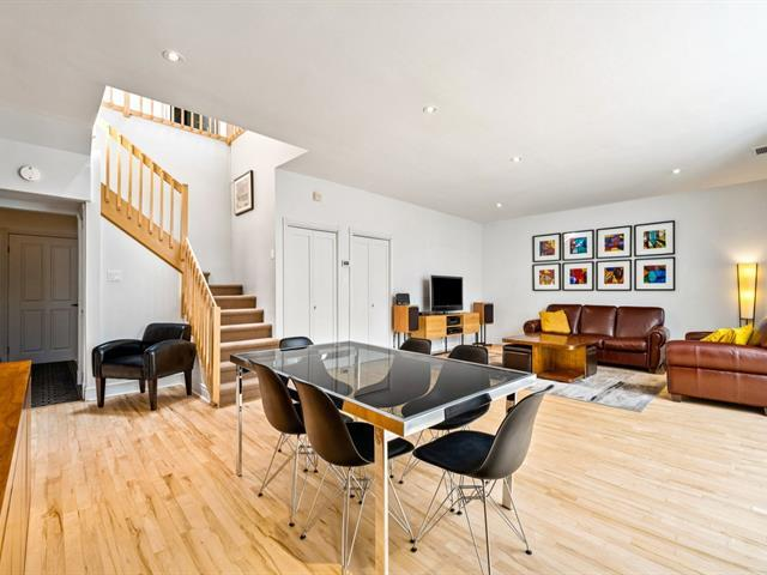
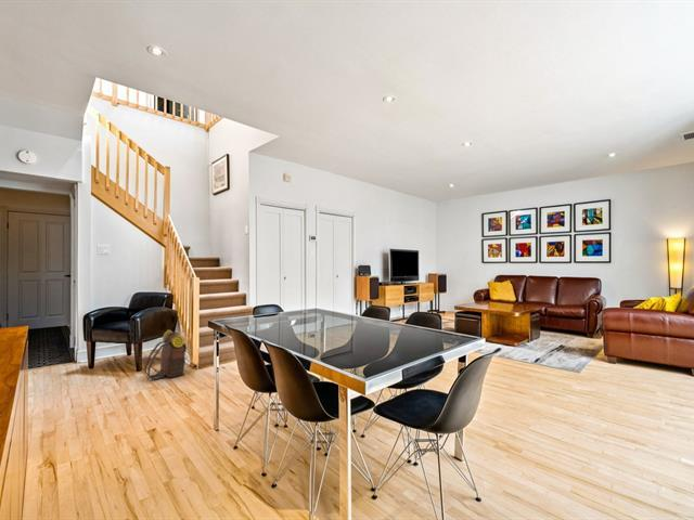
+ backpack [143,328,188,380]
